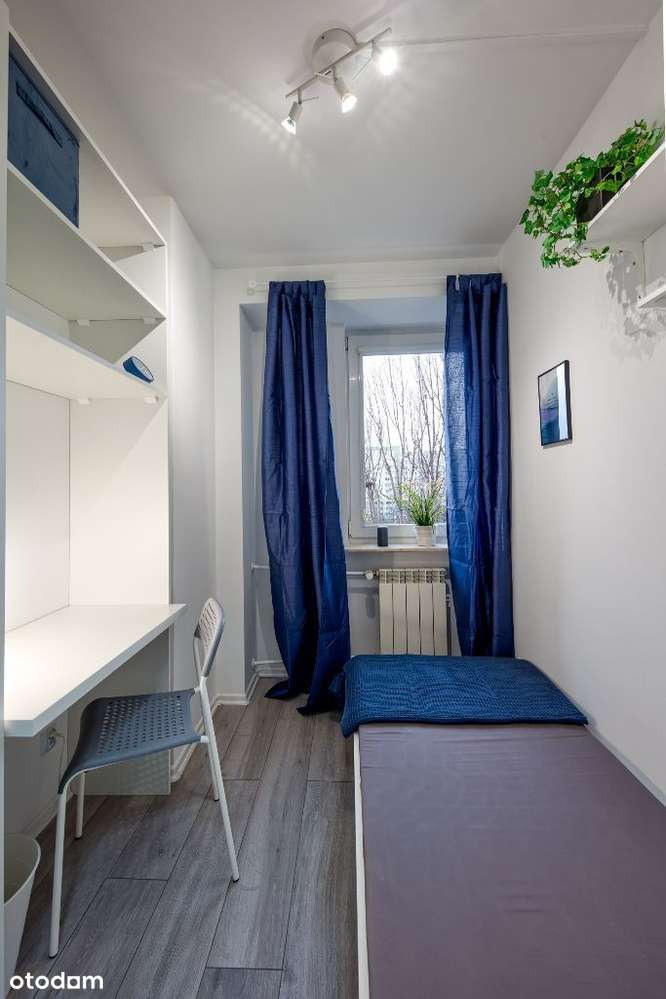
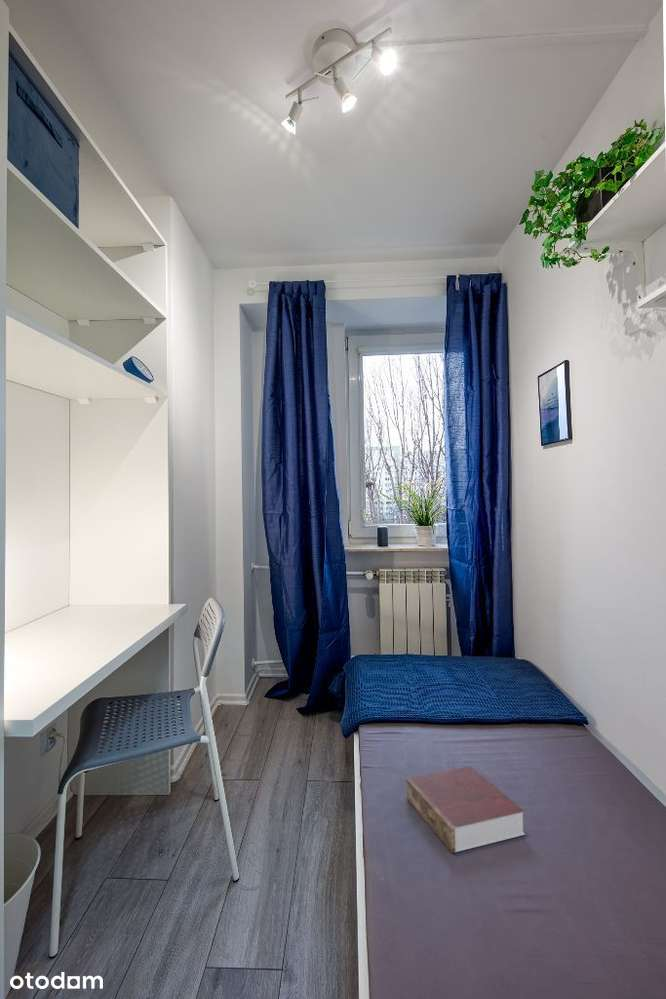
+ book [405,765,526,854]
